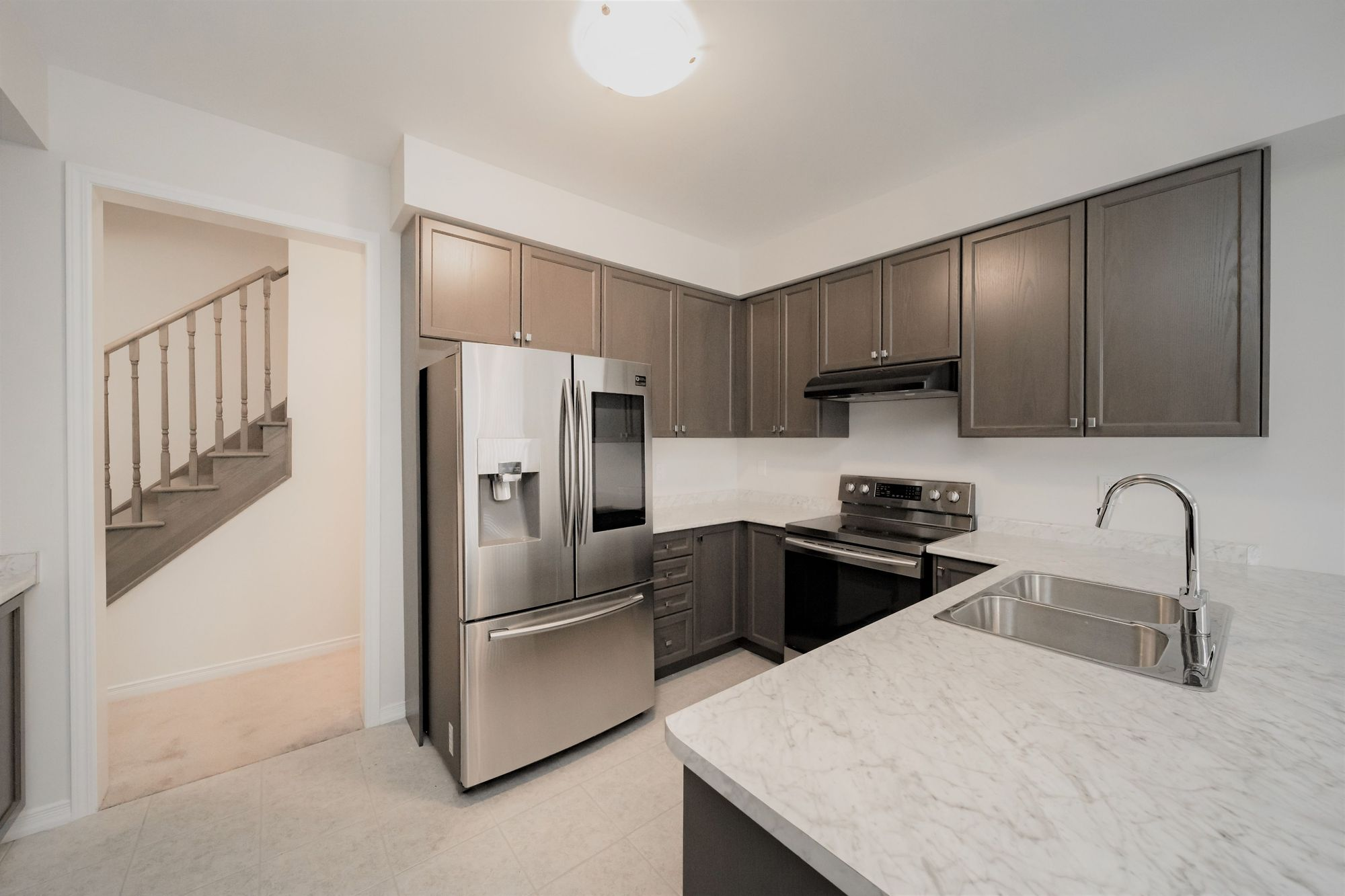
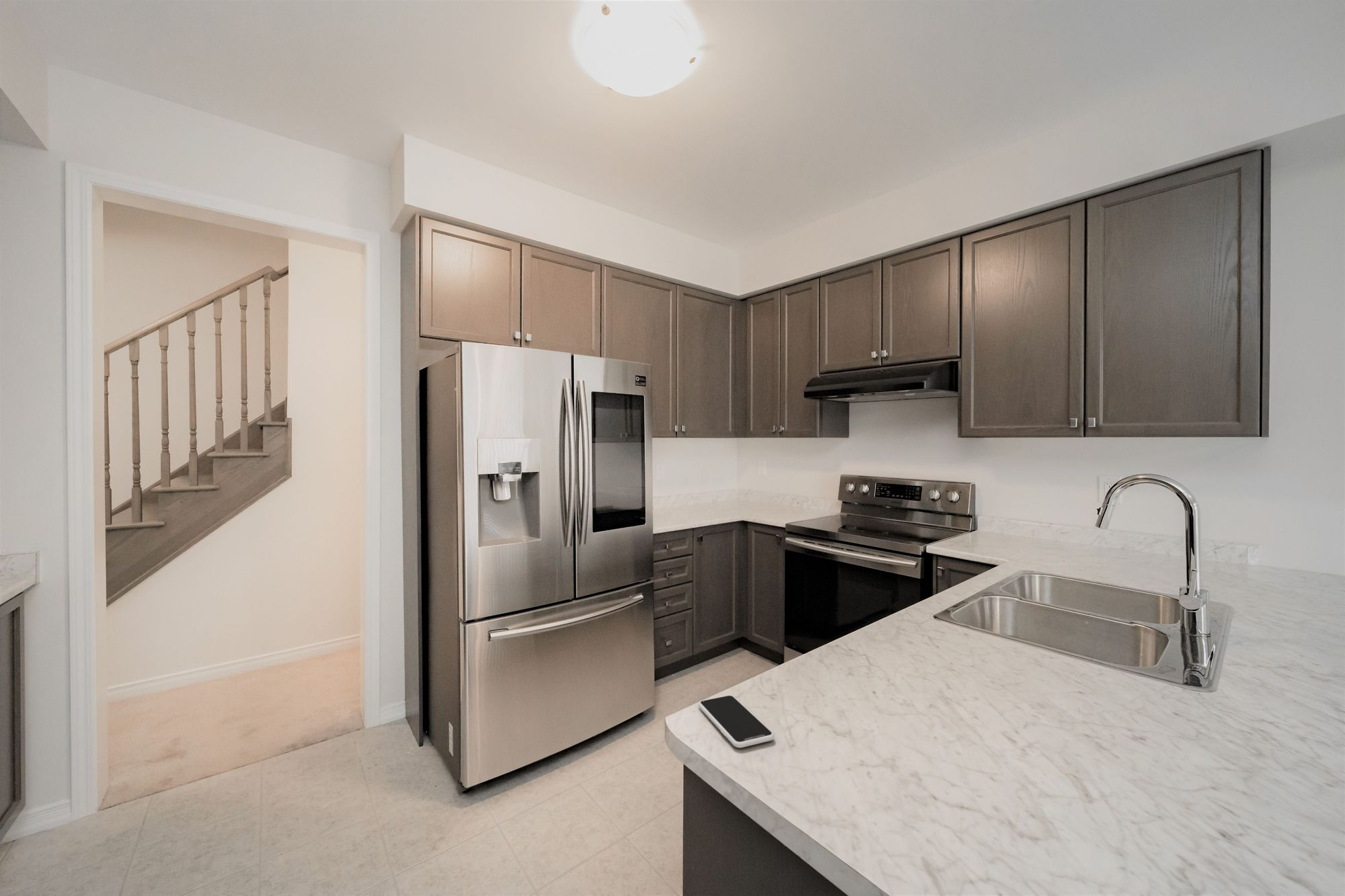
+ smartphone [698,695,775,749]
